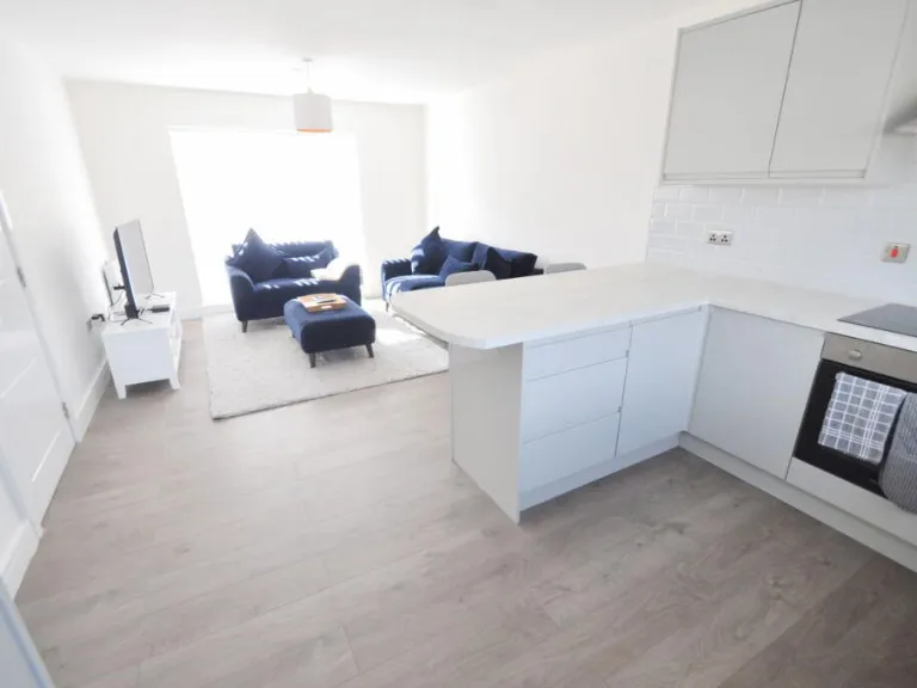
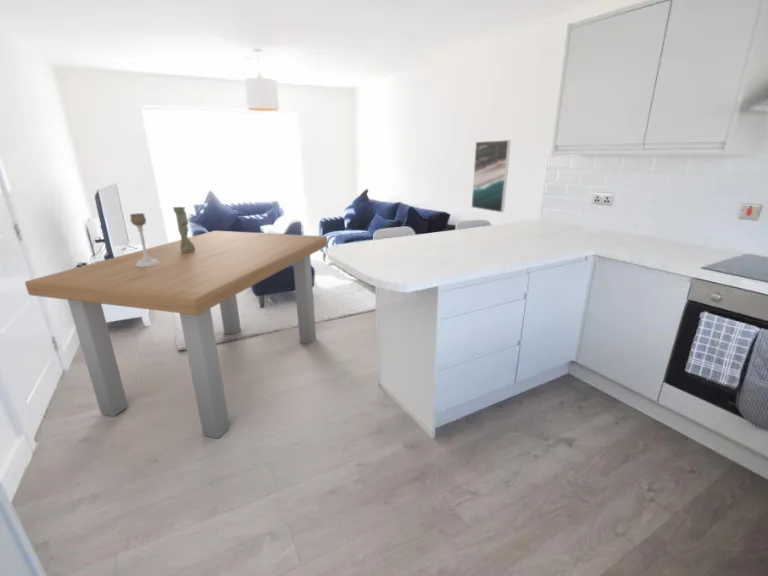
+ vase [172,206,195,252]
+ dining table [24,230,329,439]
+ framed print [471,139,512,213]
+ candle holder [129,212,159,267]
